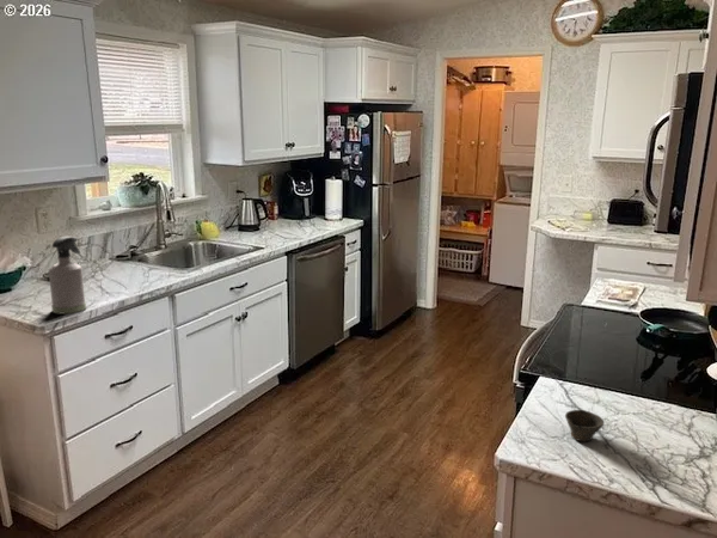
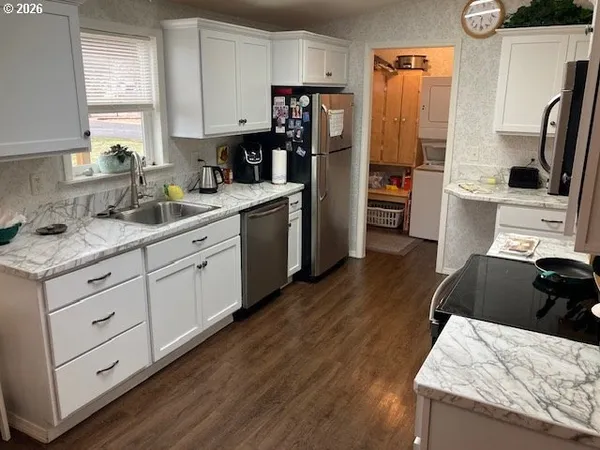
- cup [564,409,605,442]
- spray bottle [48,236,87,316]
